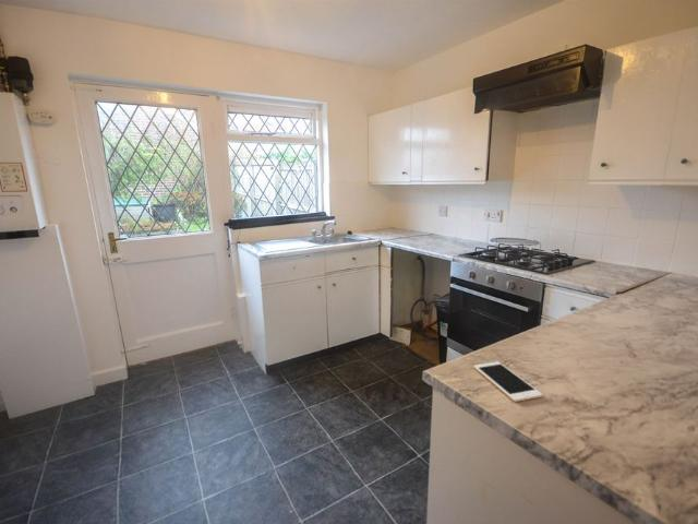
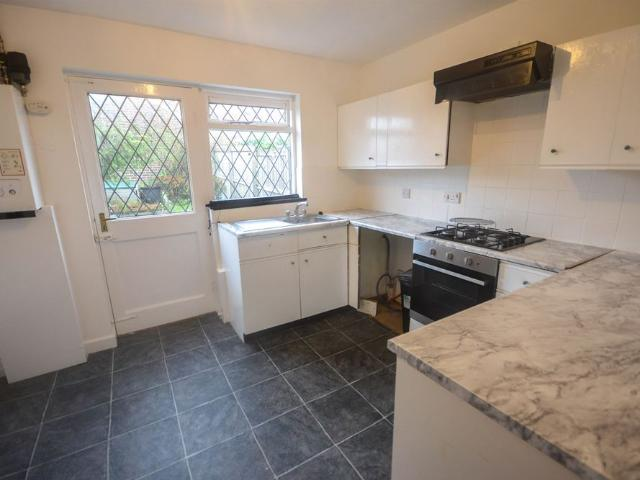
- cell phone [473,360,543,403]
